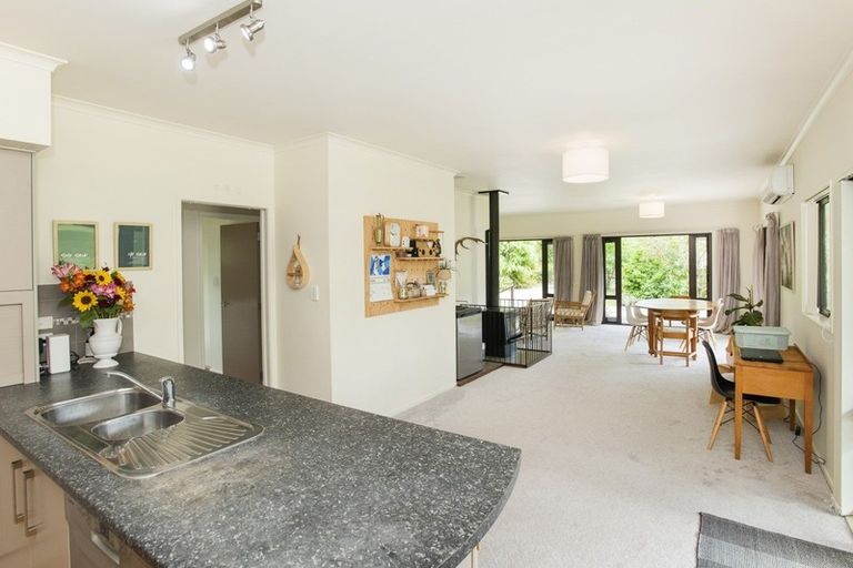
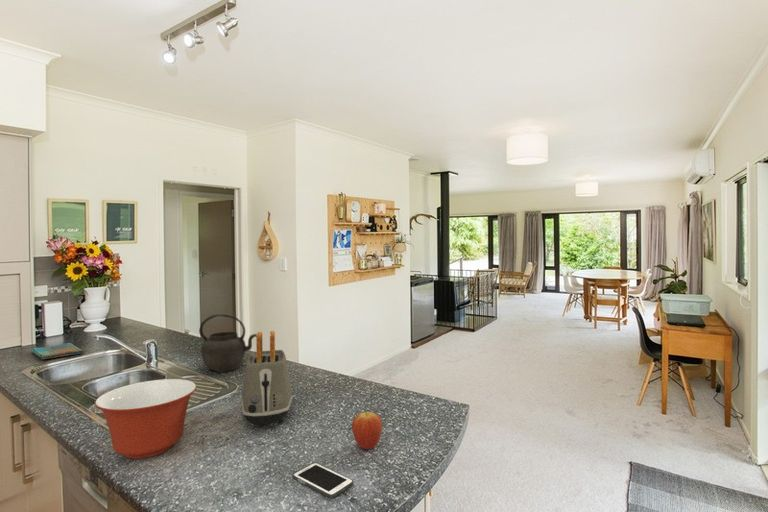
+ mixing bowl [94,378,197,460]
+ fruit [351,410,383,450]
+ cell phone [292,462,354,499]
+ toaster [240,330,294,425]
+ dish towel [30,342,84,360]
+ kettle [198,313,257,373]
